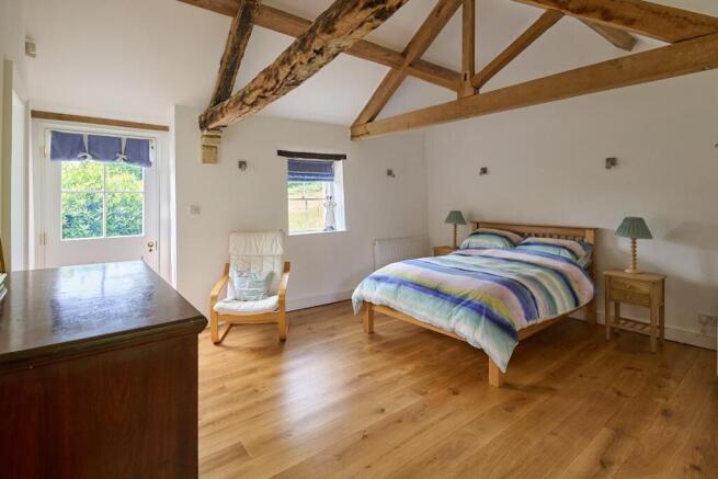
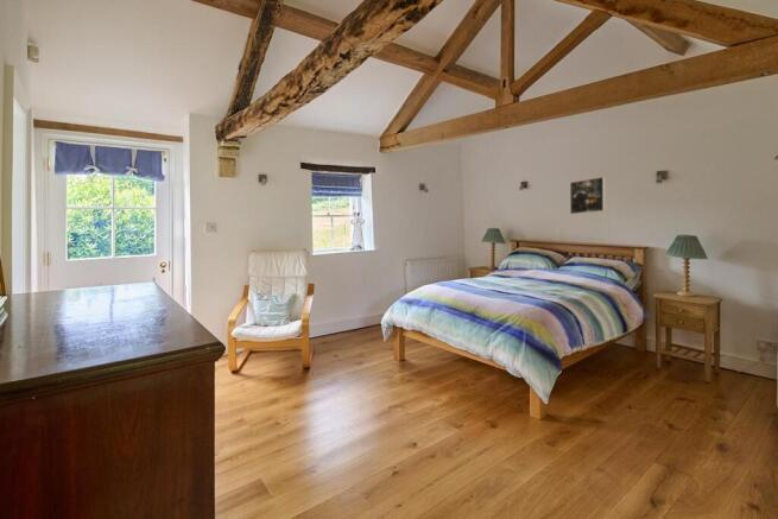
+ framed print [569,176,606,215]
